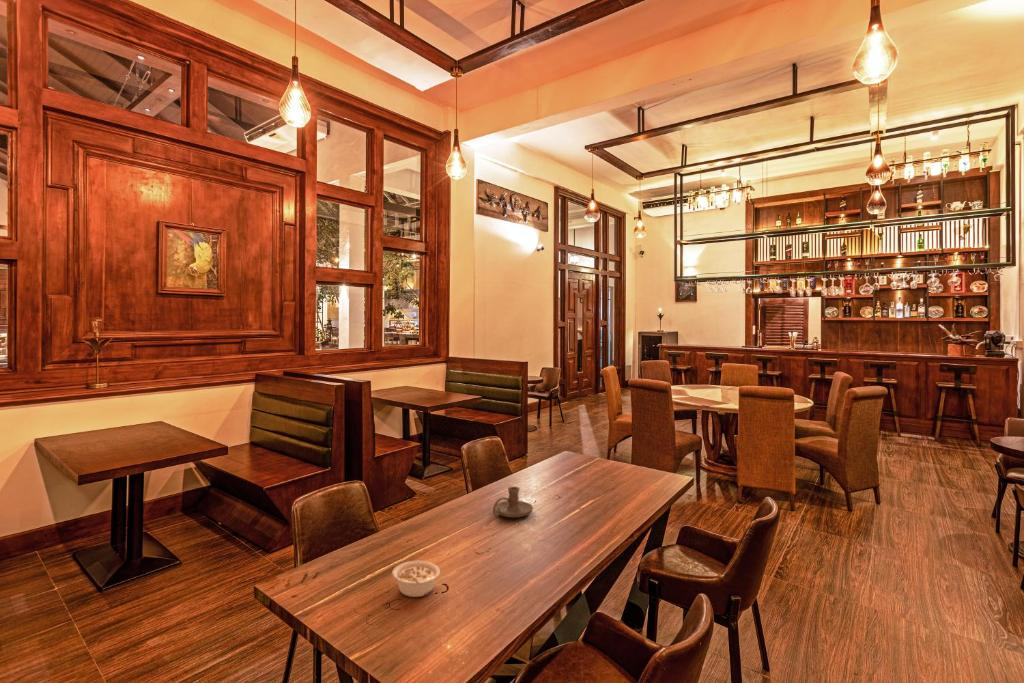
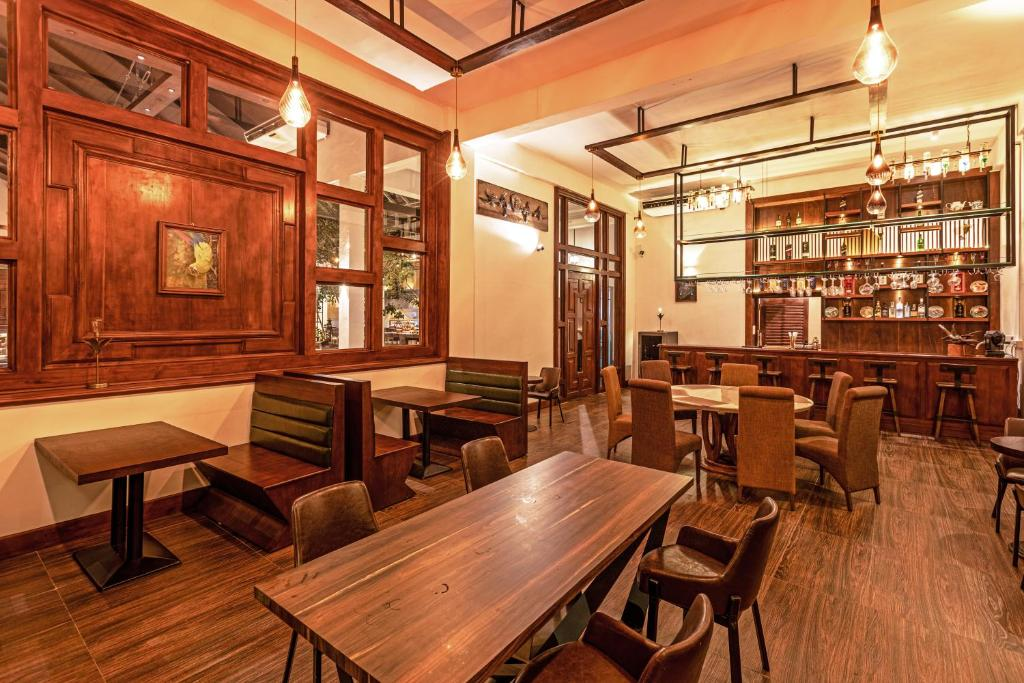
- candle holder [492,486,534,518]
- legume [391,560,441,598]
